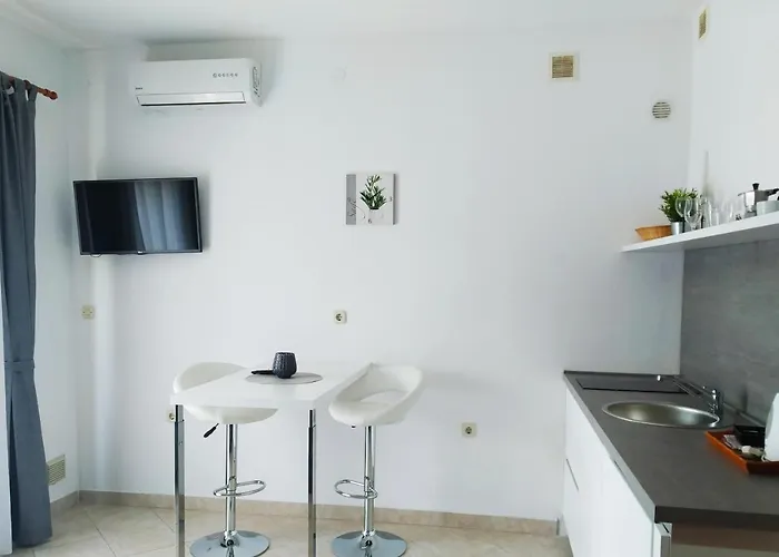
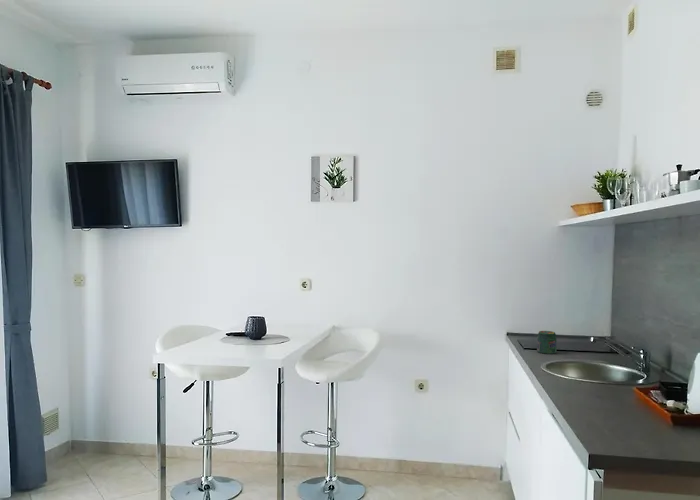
+ jar [536,330,558,355]
